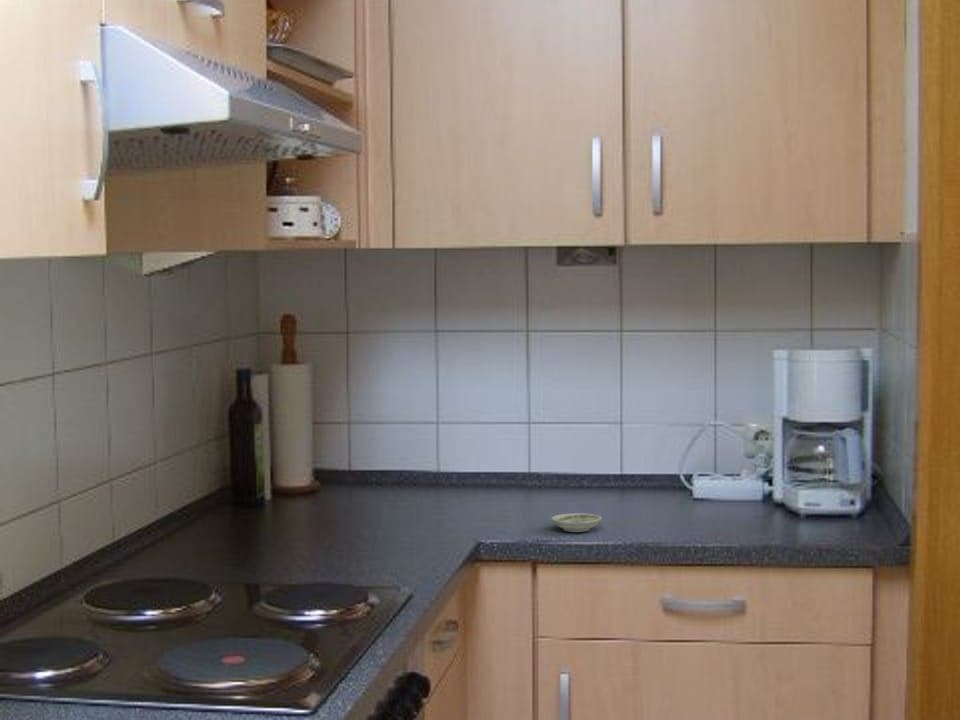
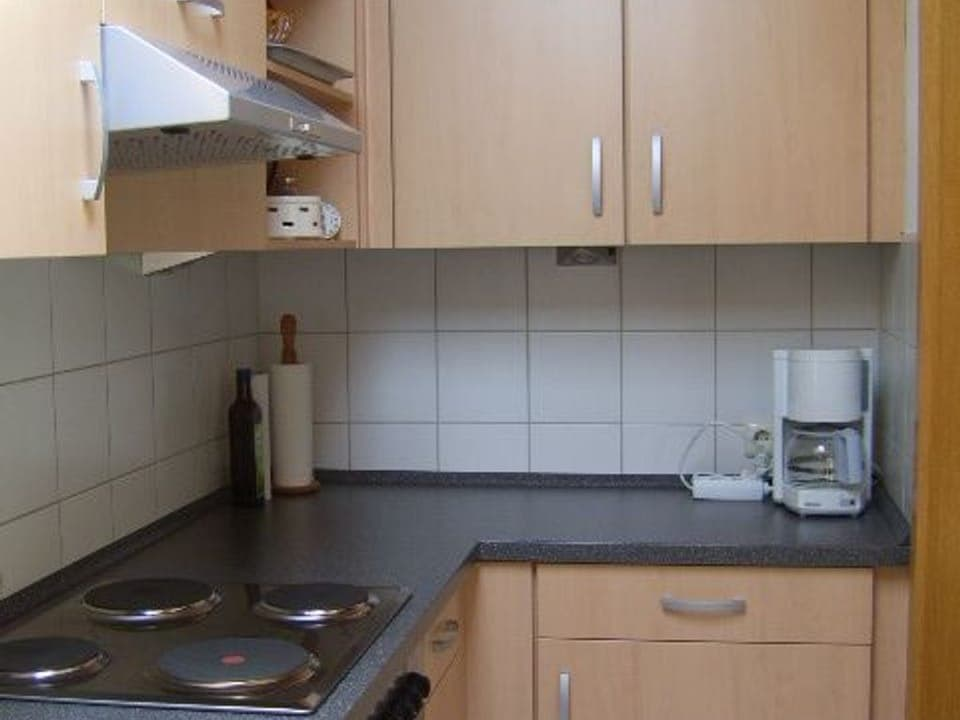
- saucer [550,512,603,533]
